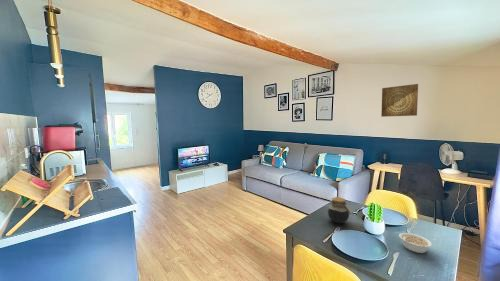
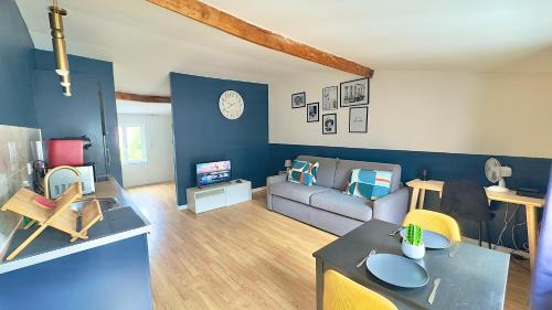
- legume [398,232,433,254]
- wall art [380,83,419,118]
- jar [327,196,352,224]
